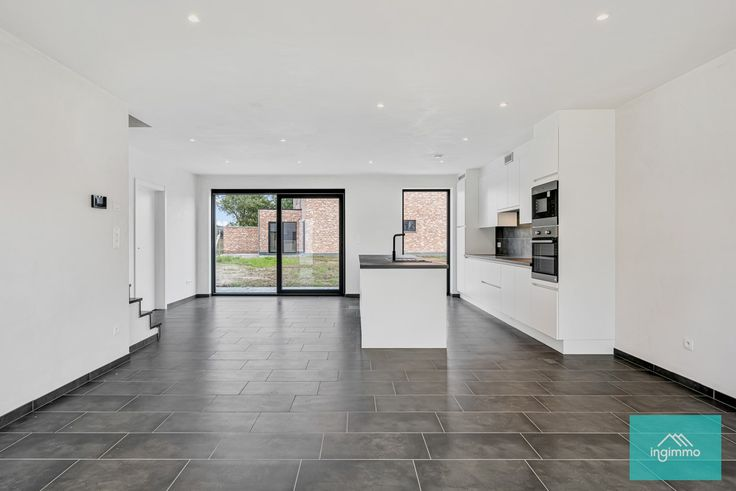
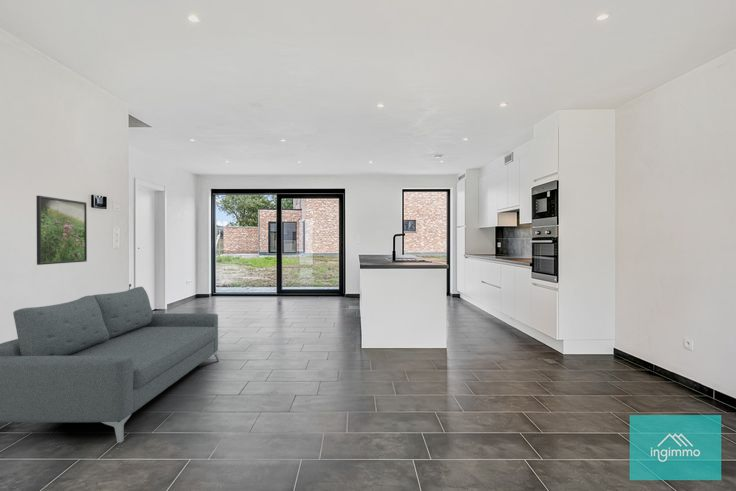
+ sofa [0,286,220,444]
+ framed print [35,195,88,266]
